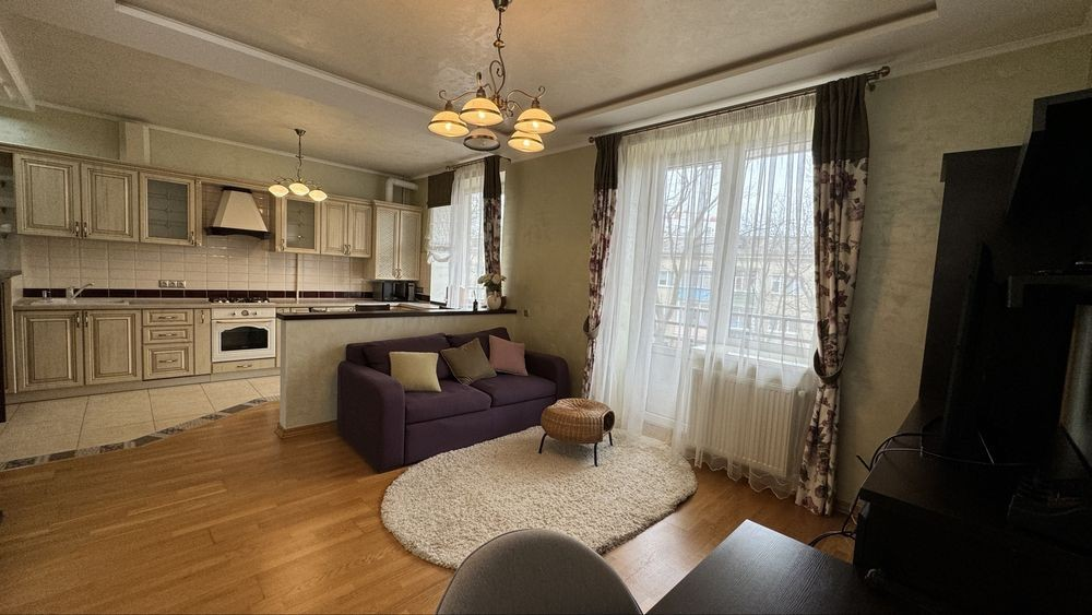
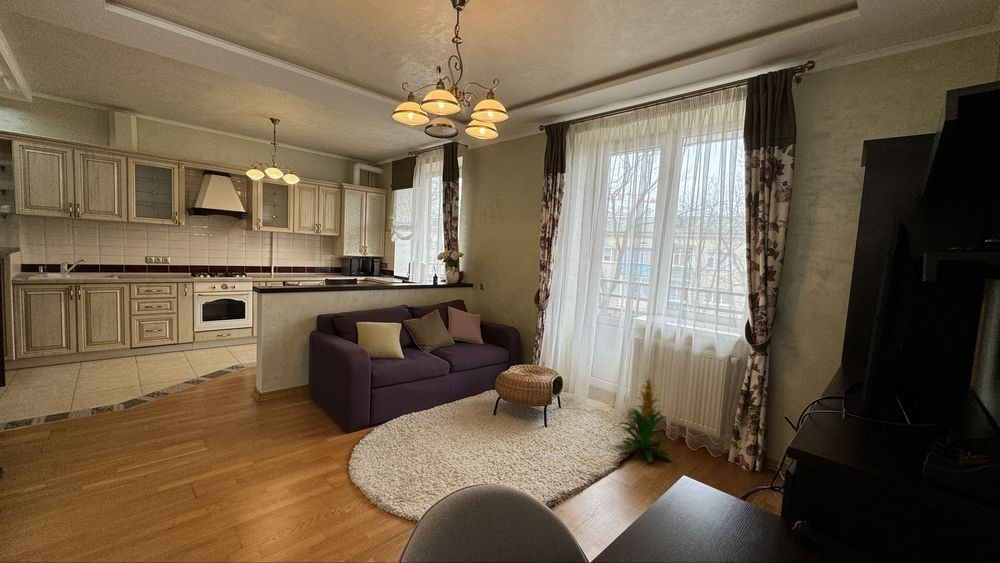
+ indoor plant [618,373,673,463]
